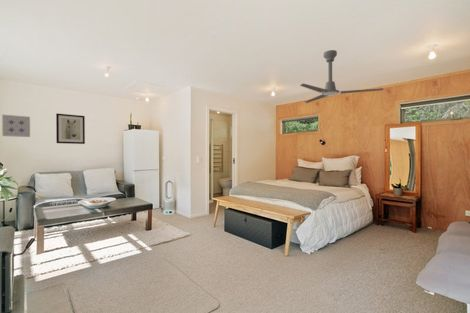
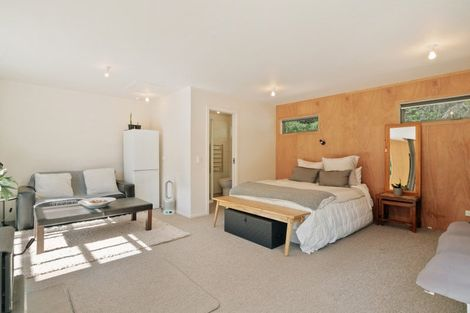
- wall art [55,113,86,145]
- ceiling fan [299,49,385,104]
- wall art [1,114,31,138]
